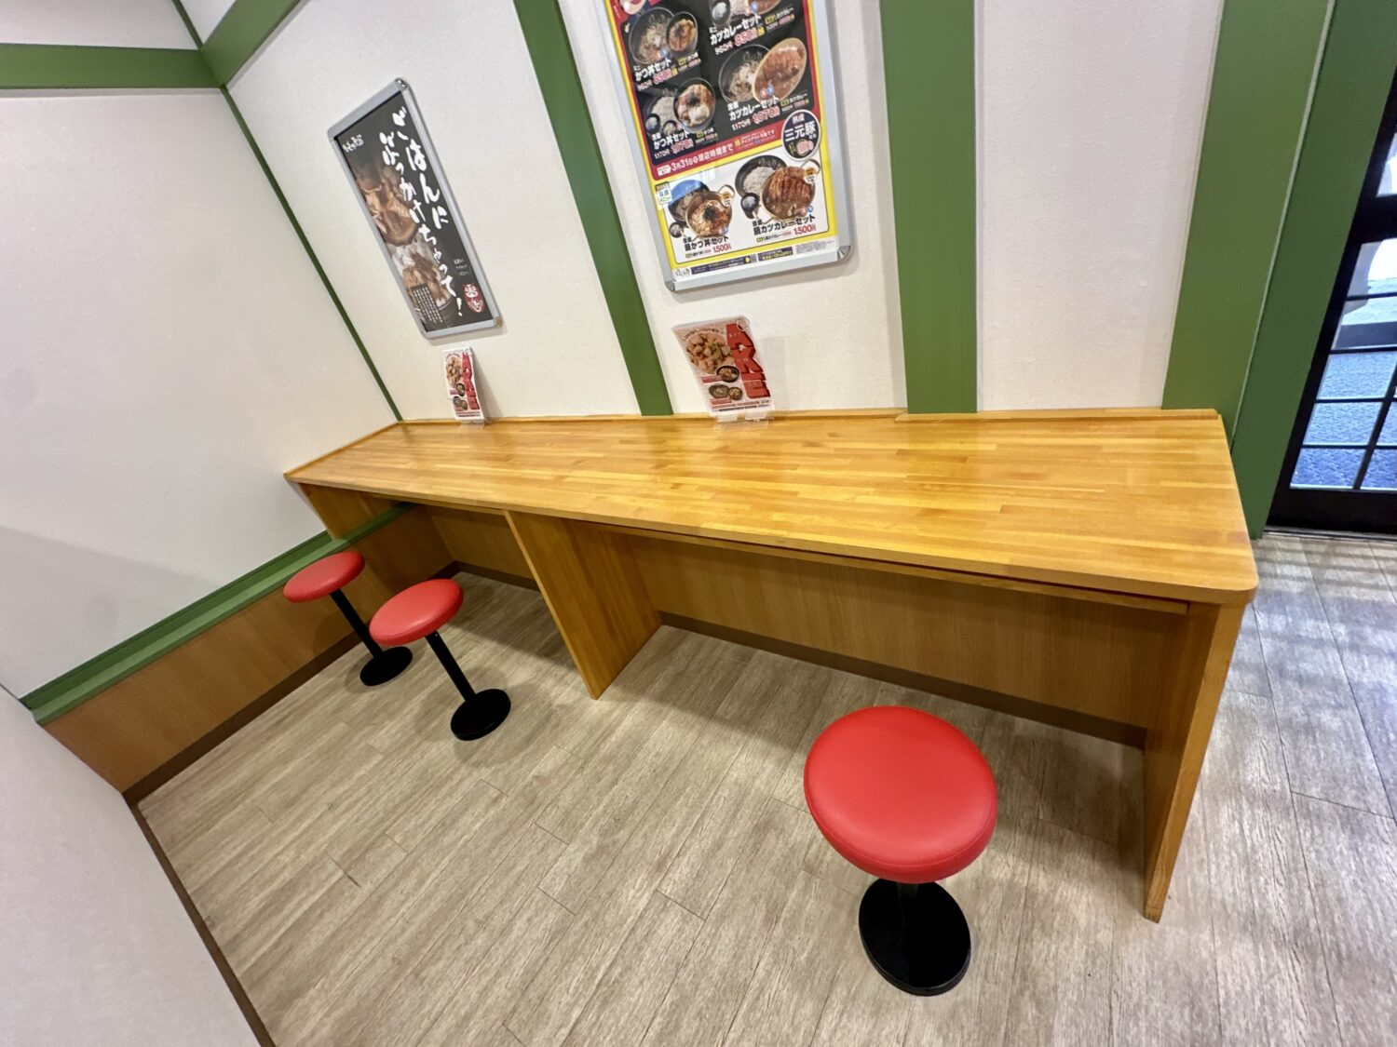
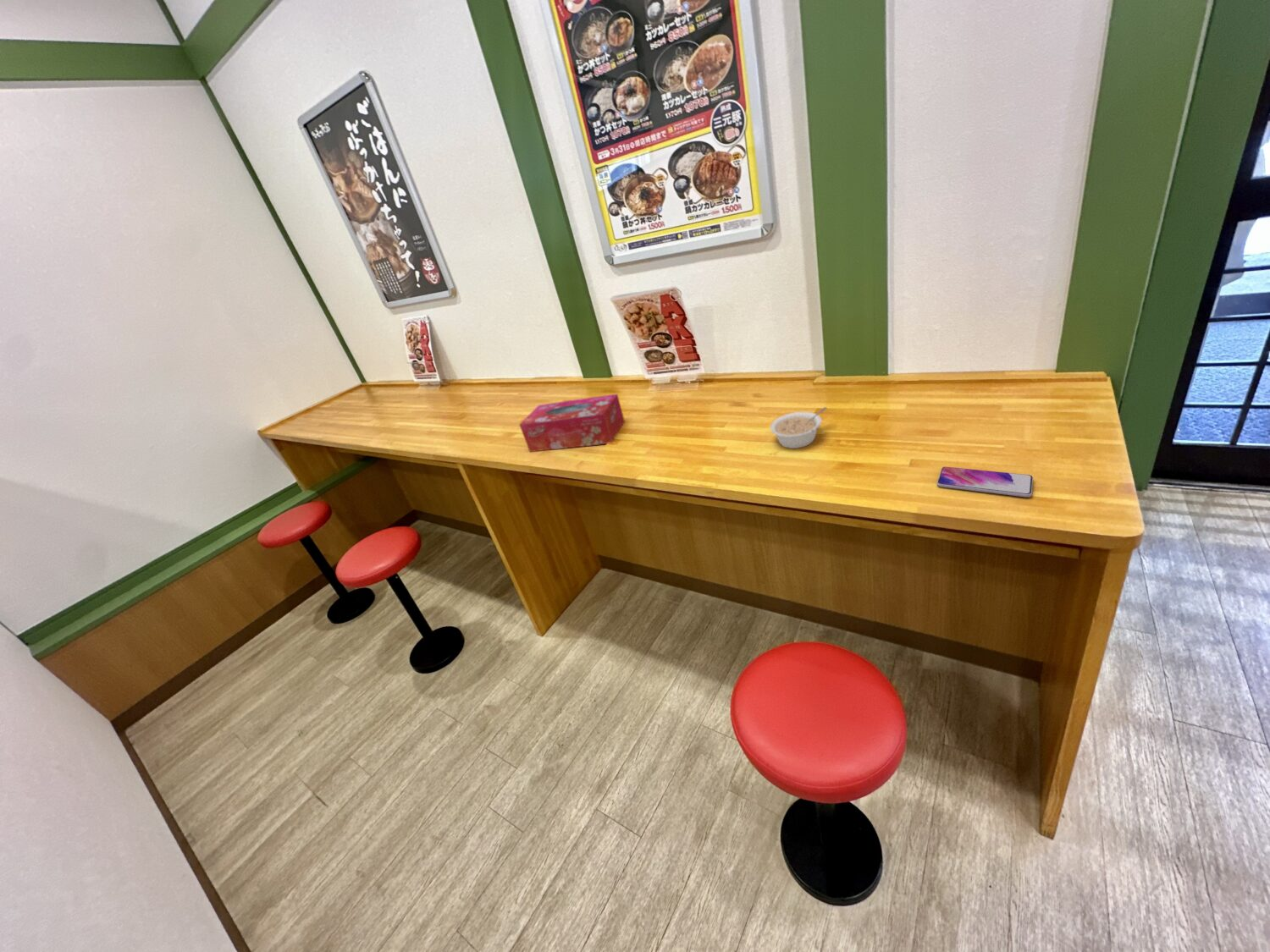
+ tissue box [518,393,626,453]
+ smartphone [936,466,1034,498]
+ legume [770,406,828,449]
